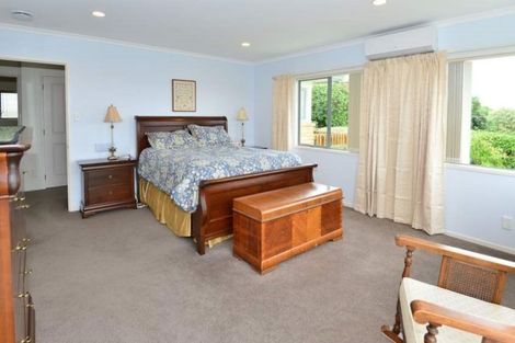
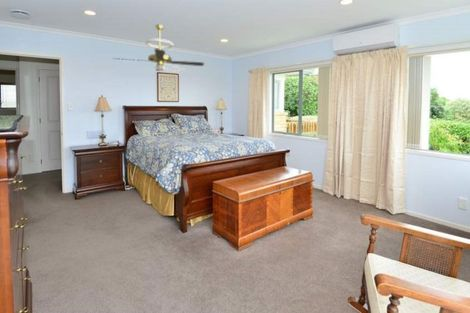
+ ceiling fan [111,24,205,74]
